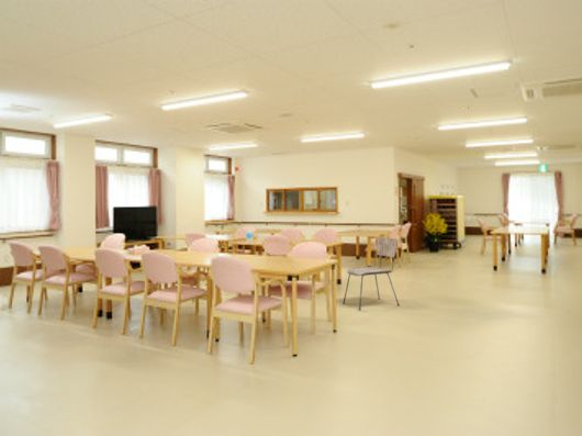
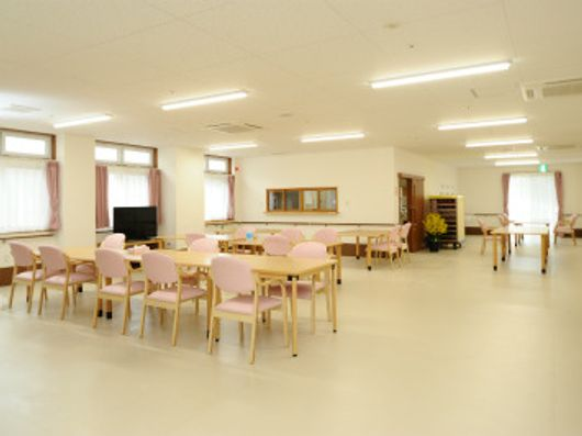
- dining chair [342,236,401,311]
